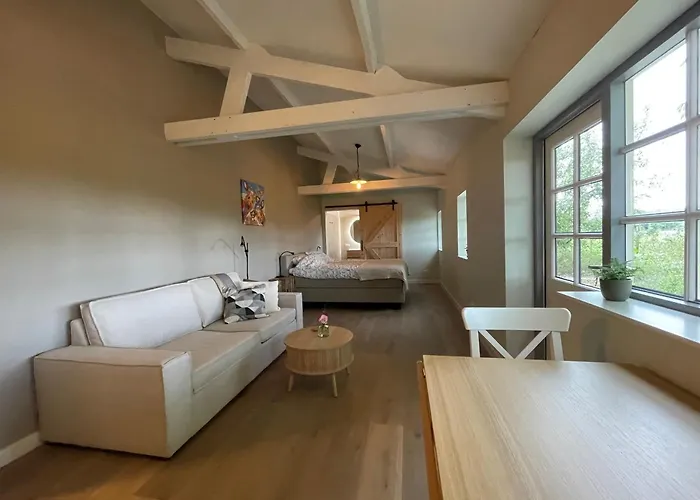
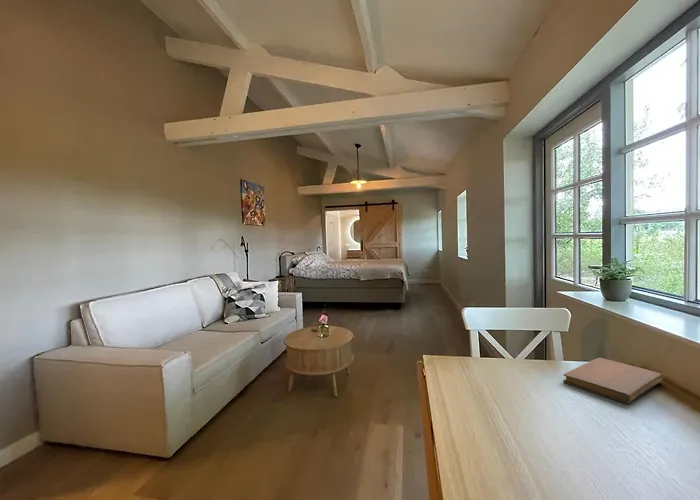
+ notebook [562,357,664,405]
